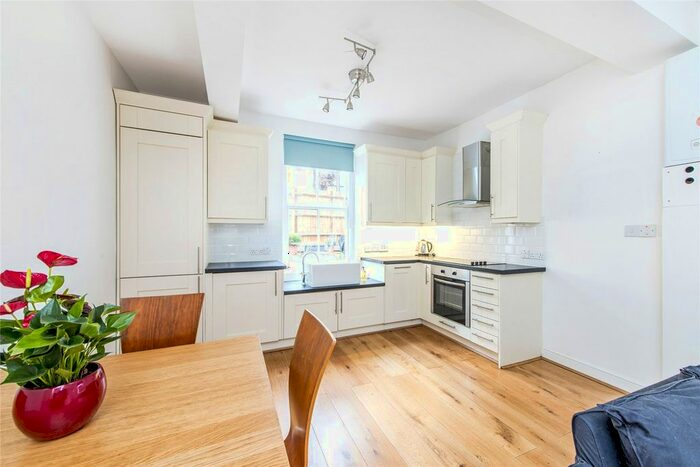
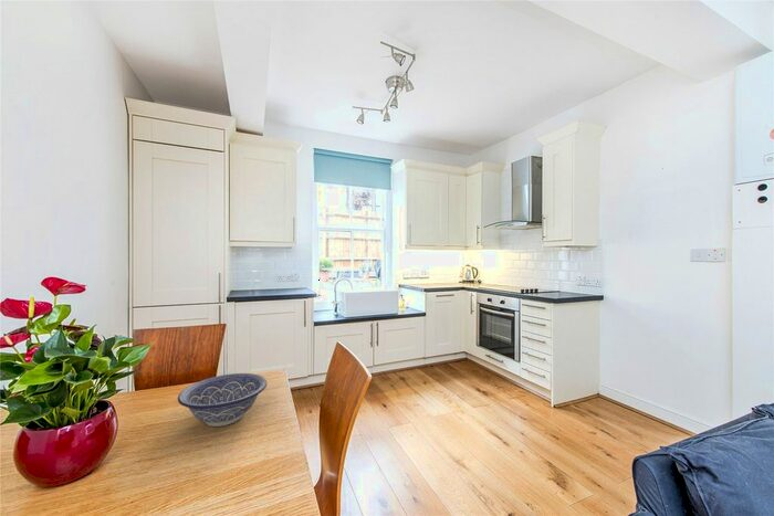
+ decorative bowl [177,372,268,428]
